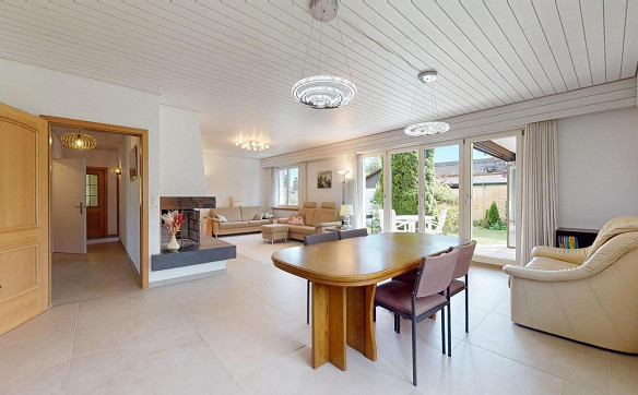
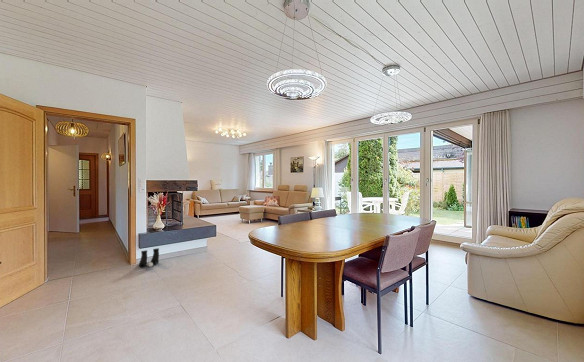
+ boots [138,247,160,268]
